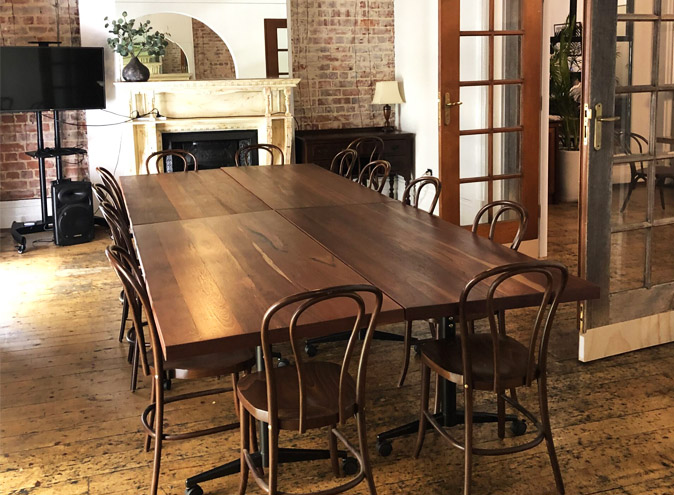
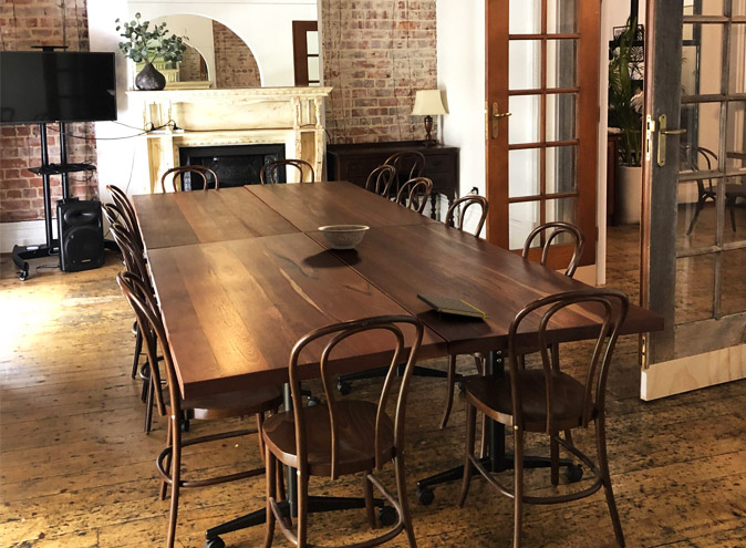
+ decorative bowl [317,225,371,250]
+ notepad [416,292,490,324]
